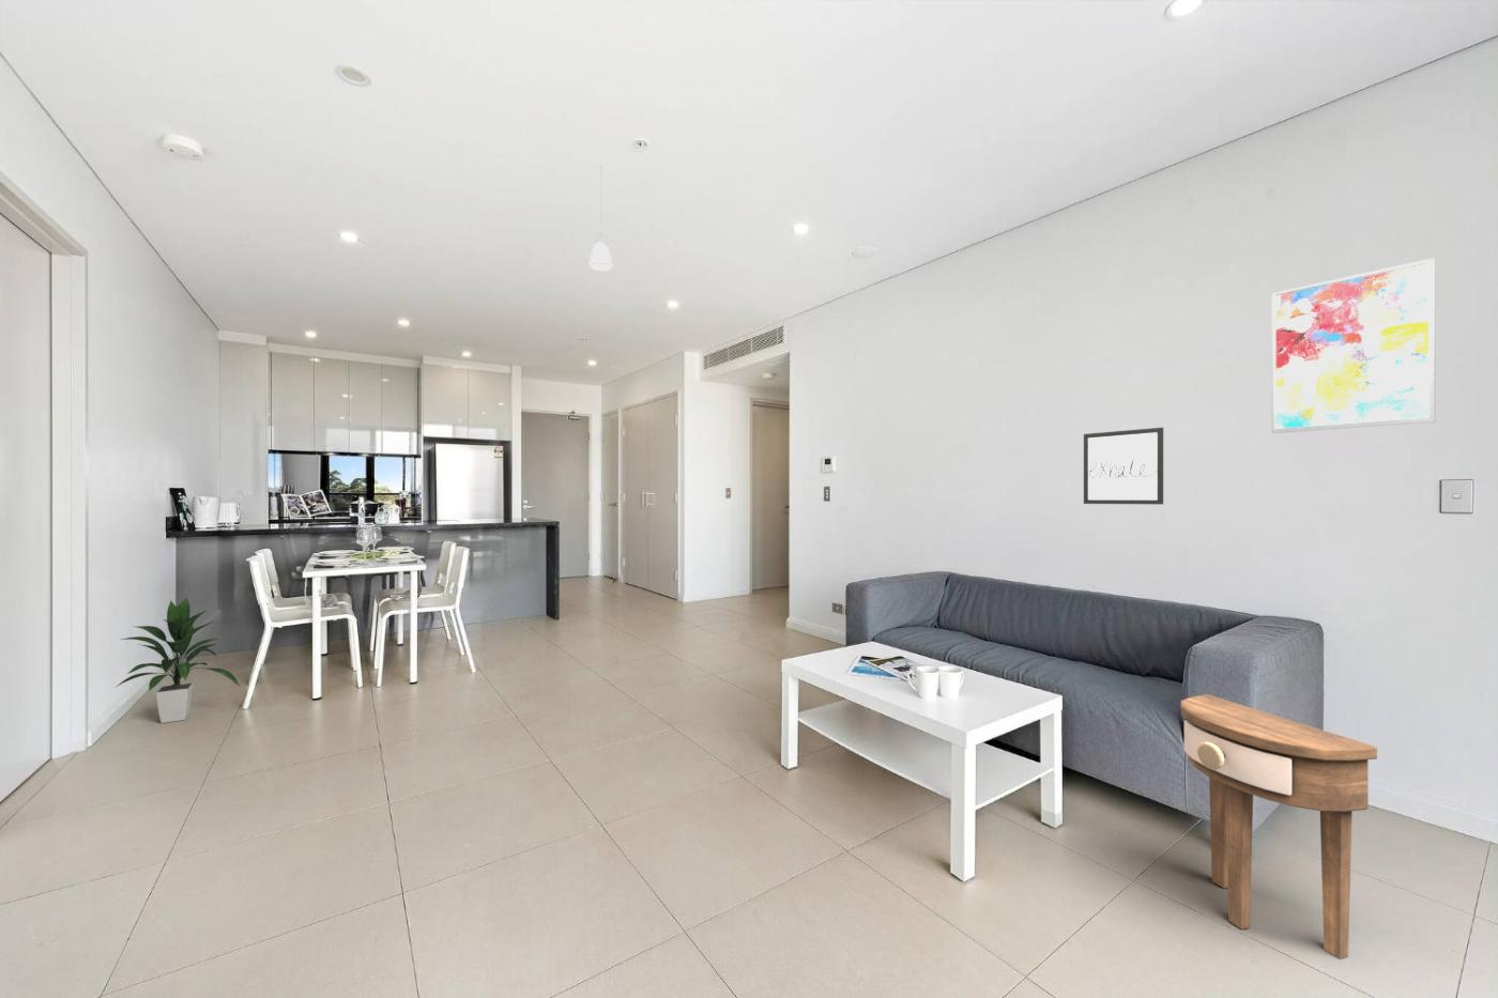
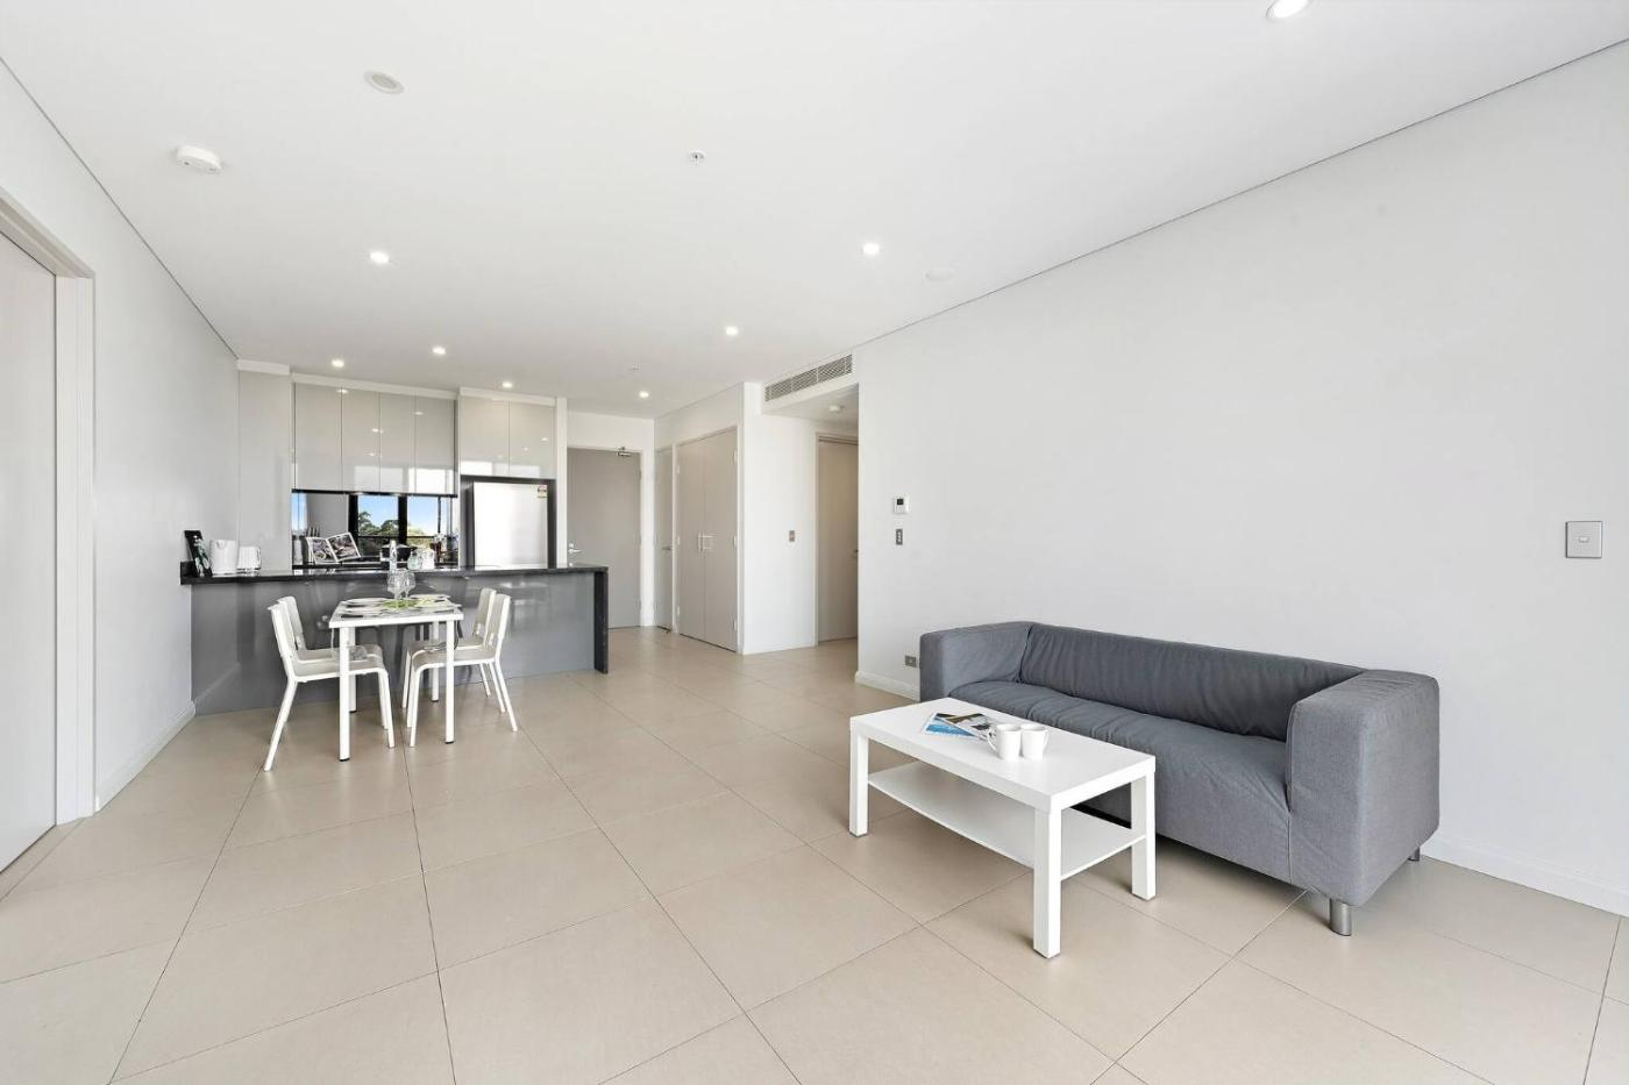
- indoor plant [114,596,241,724]
- wall art [1270,256,1437,434]
- side table [1181,693,1378,959]
- wall art [1083,427,1164,506]
- pendant lamp [582,165,618,274]
